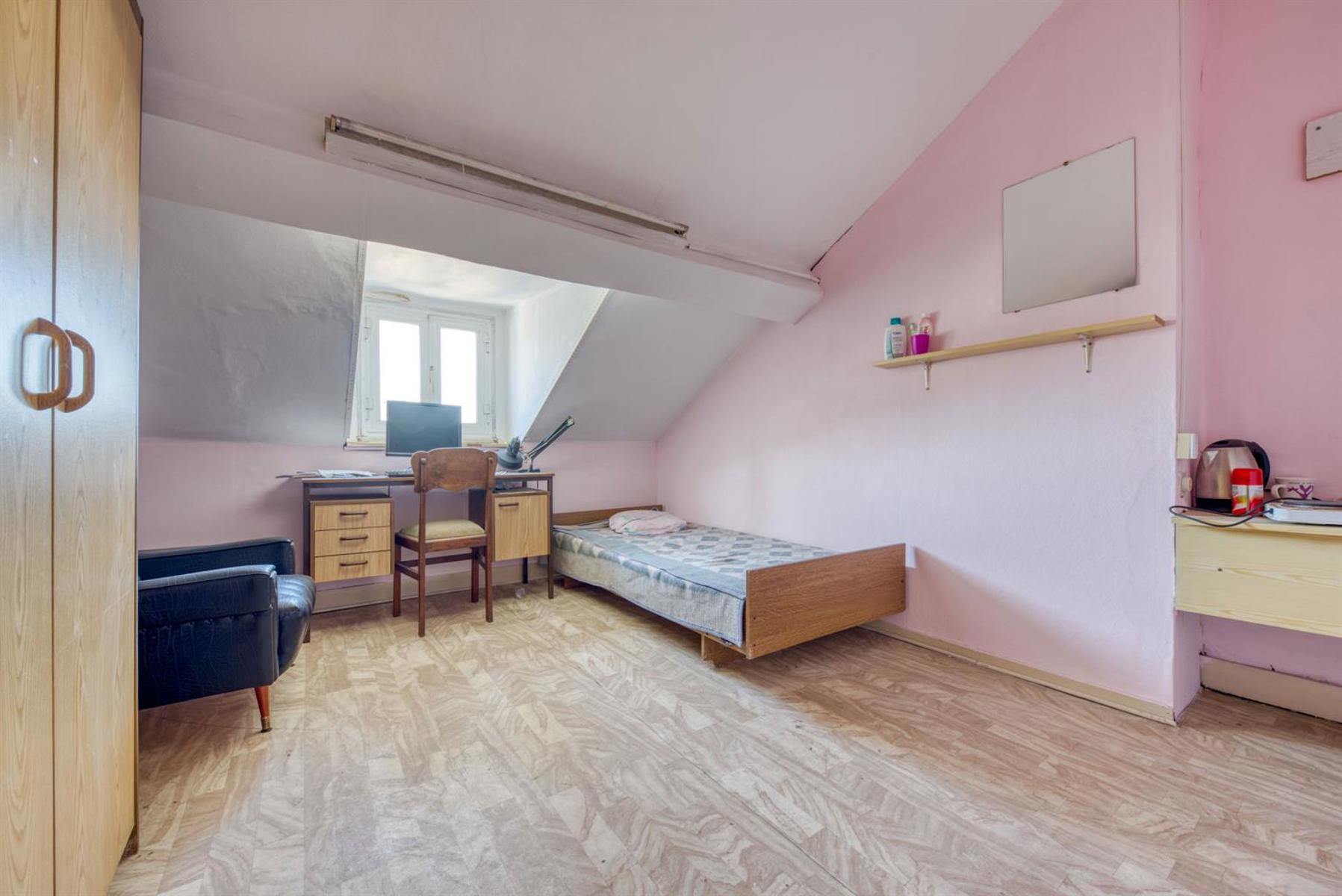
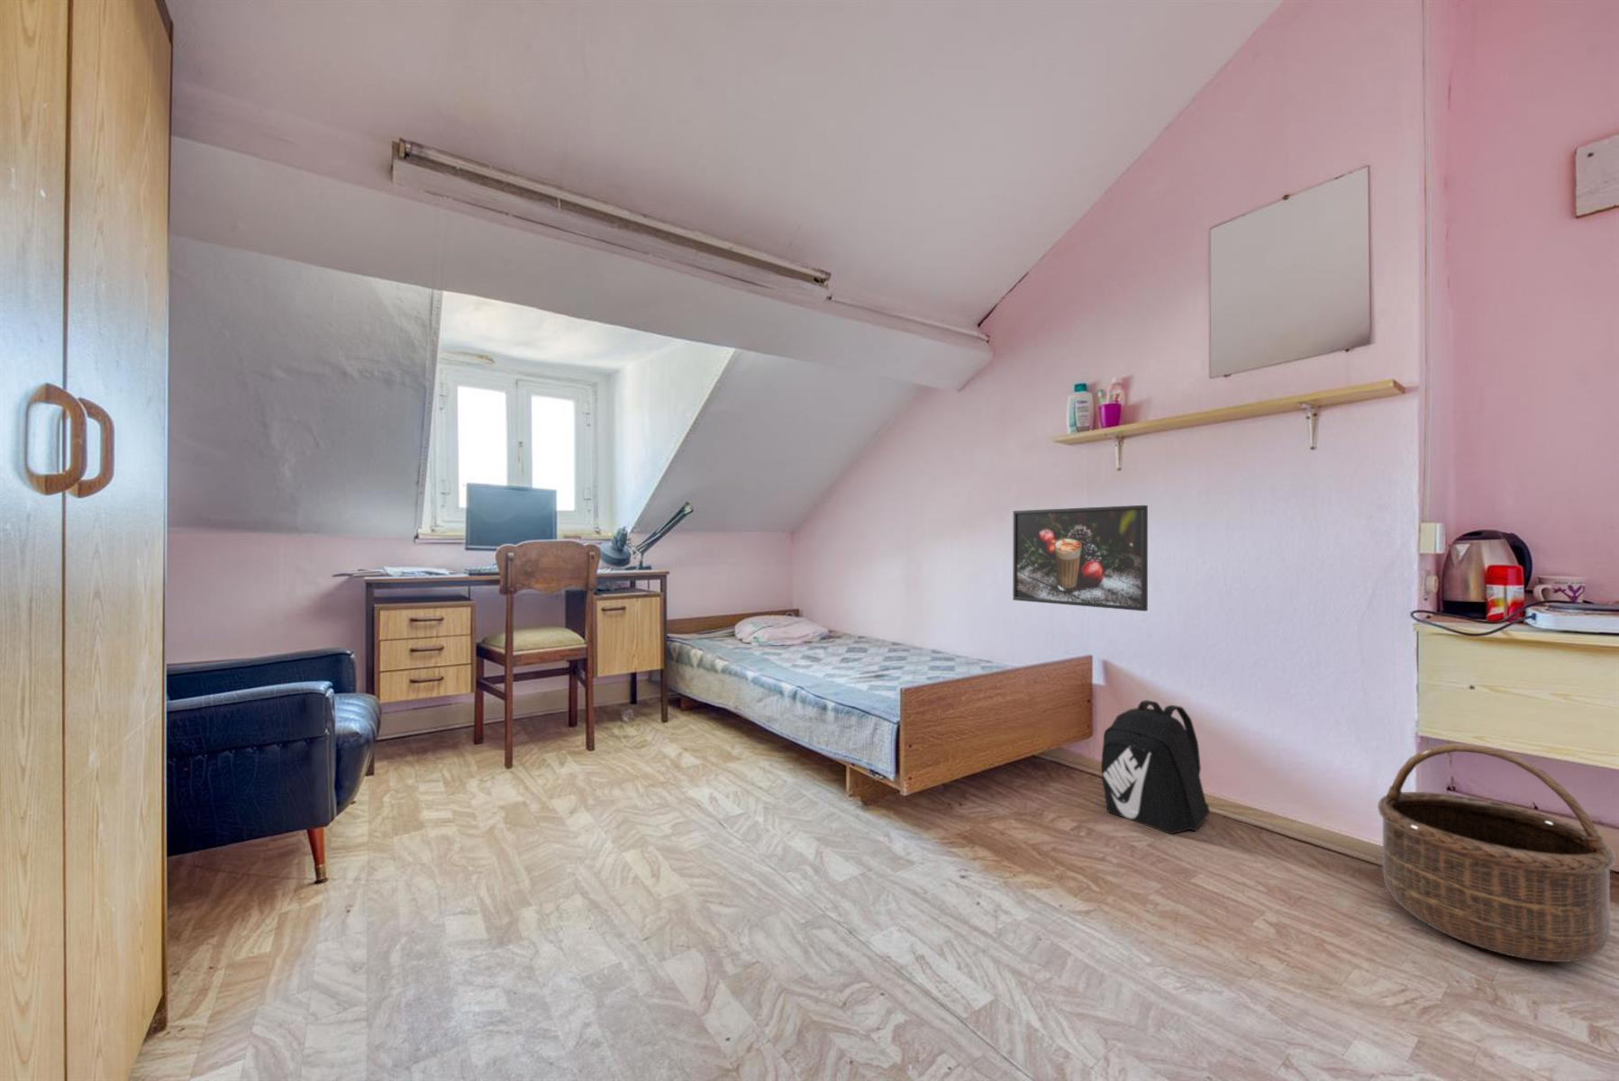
+ backpack [1100,699,1211,835]
+ basket [1377,742,1617,963]
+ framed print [1012,504,1149,612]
